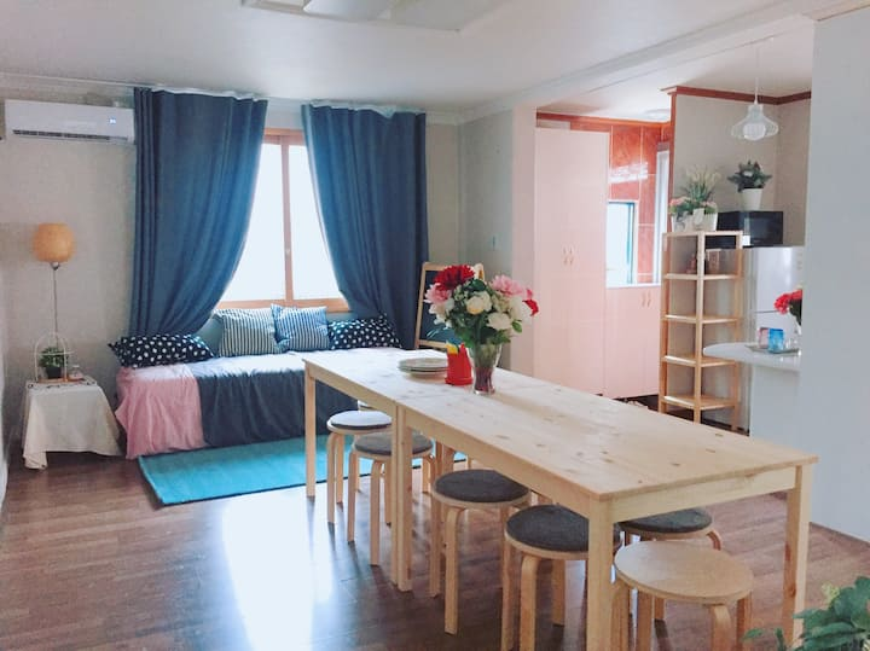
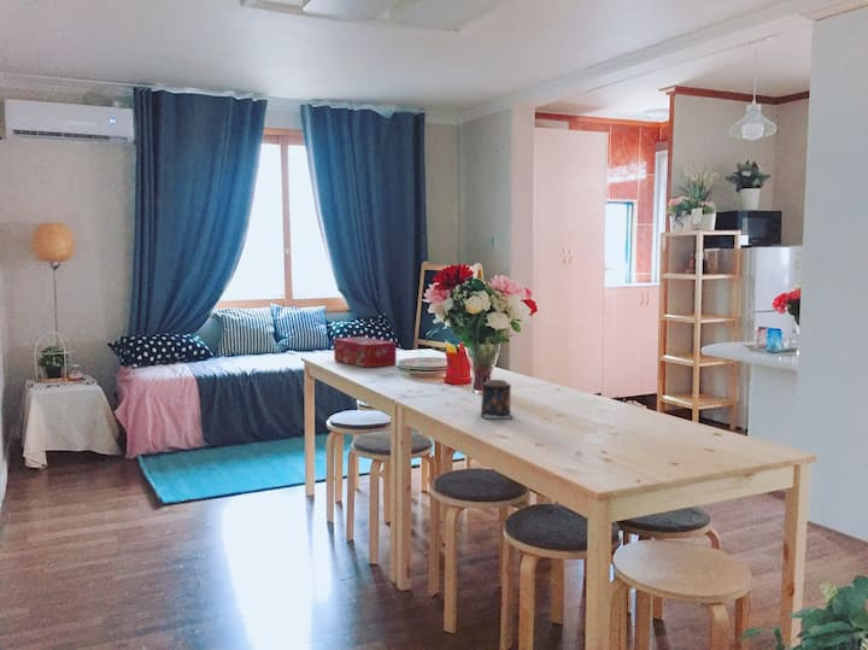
+ tissue box [333,335,398,369]
+ candle [479,379,514,420]
